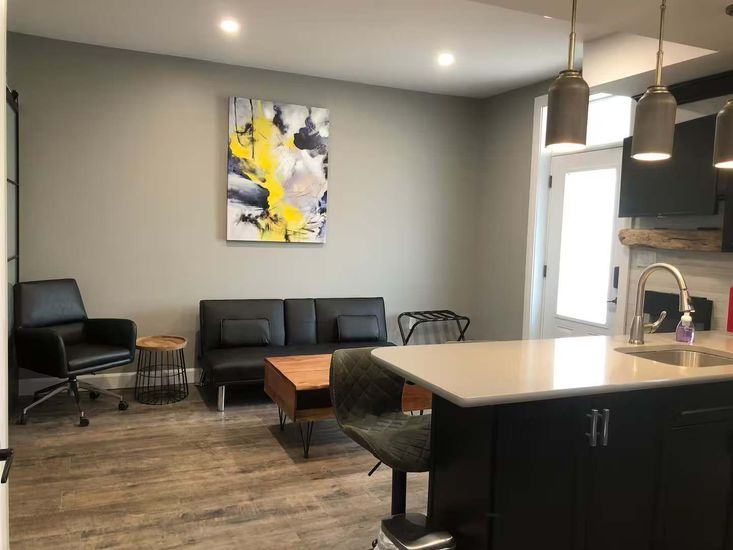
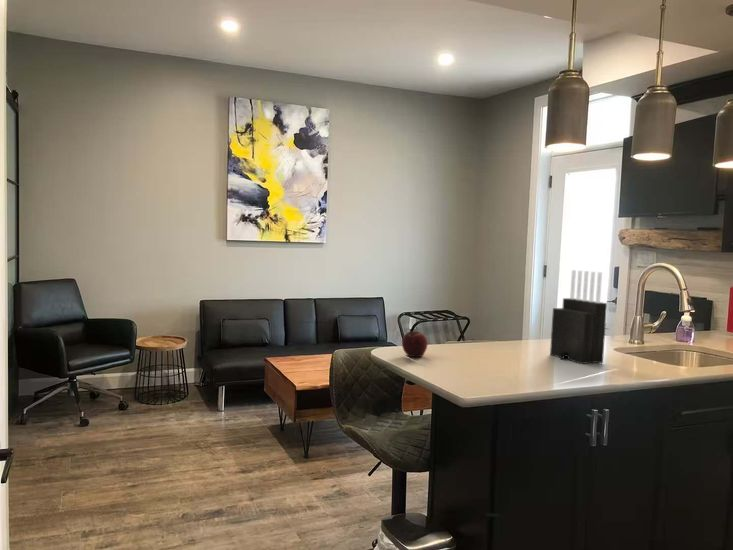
+ knife block [549,269,608,365]
+ fruit [401,330,428,358]
